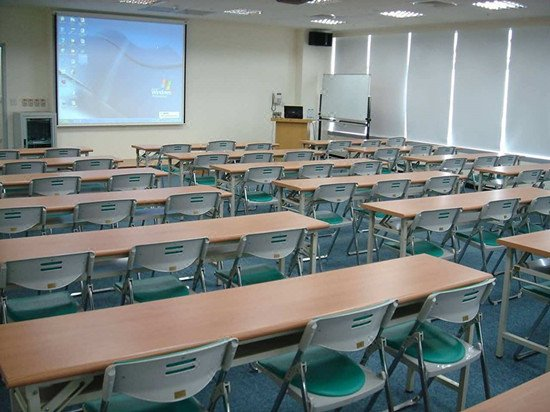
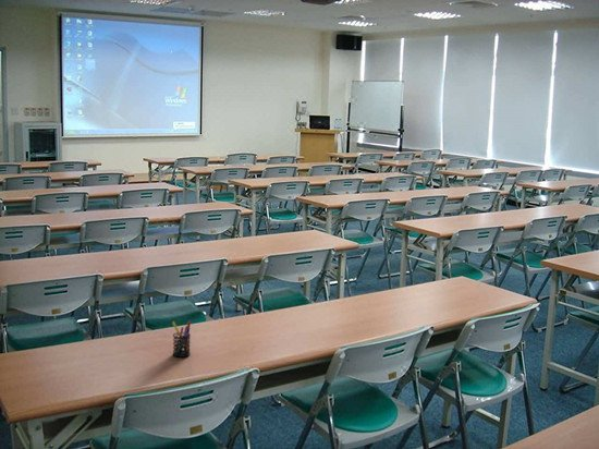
+ pen holder [171,320,192,359]
